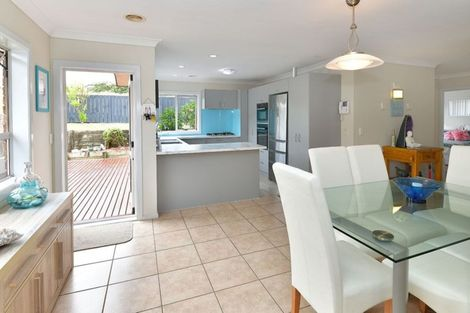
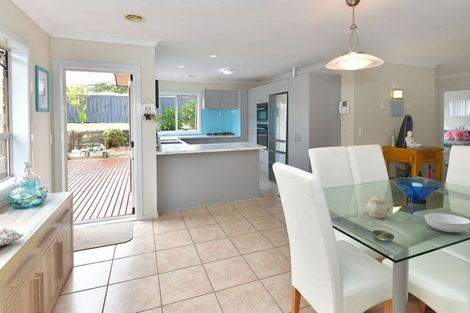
+ serving bowl [424,212,470,233]
+ teapot [365,194,391,219]
